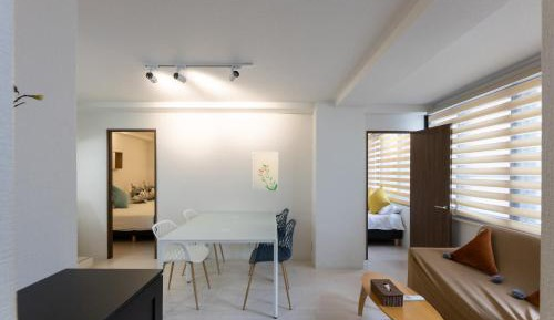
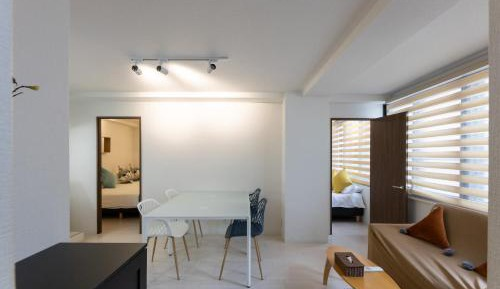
- wall art [252,151,279,192]
